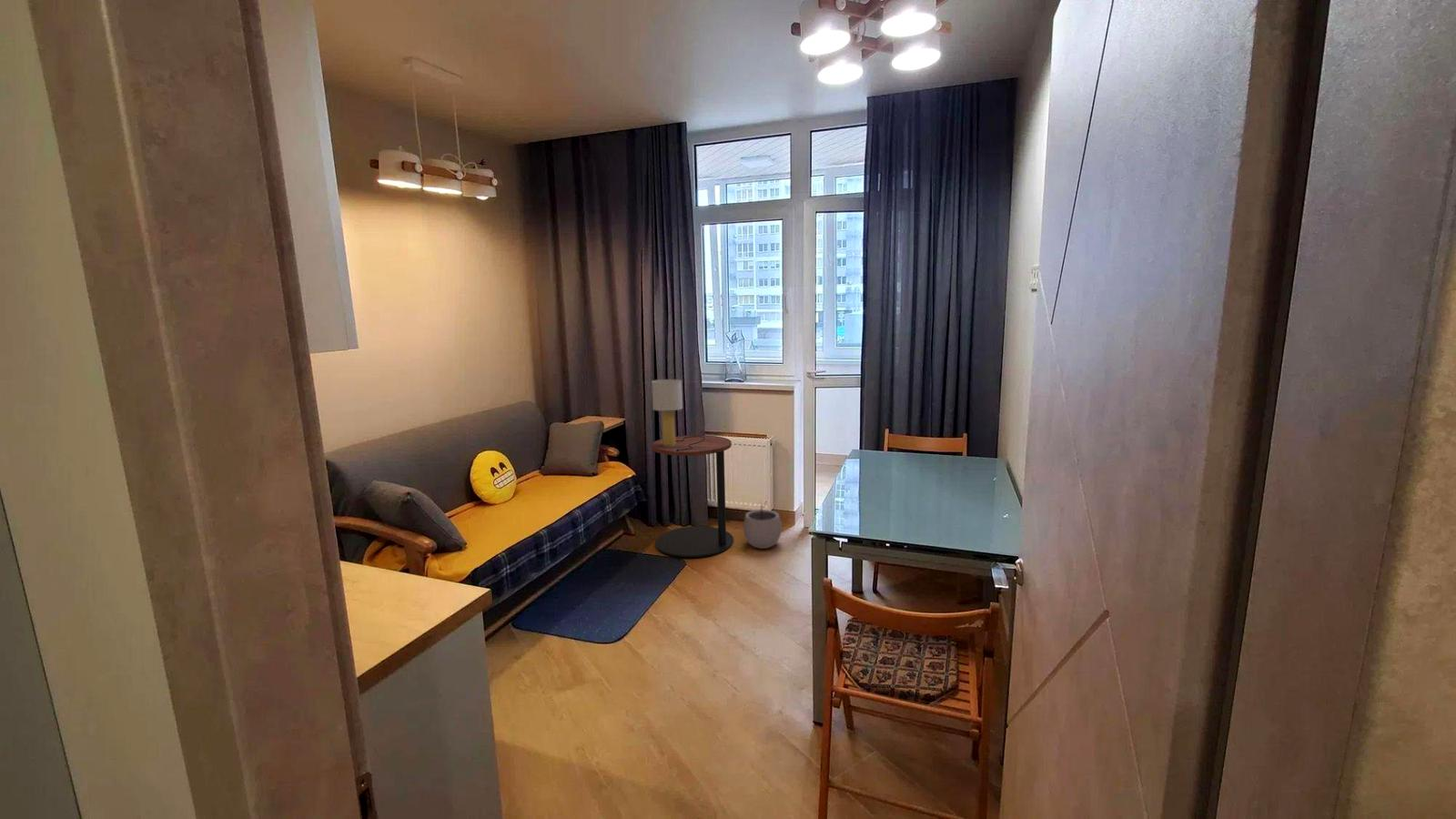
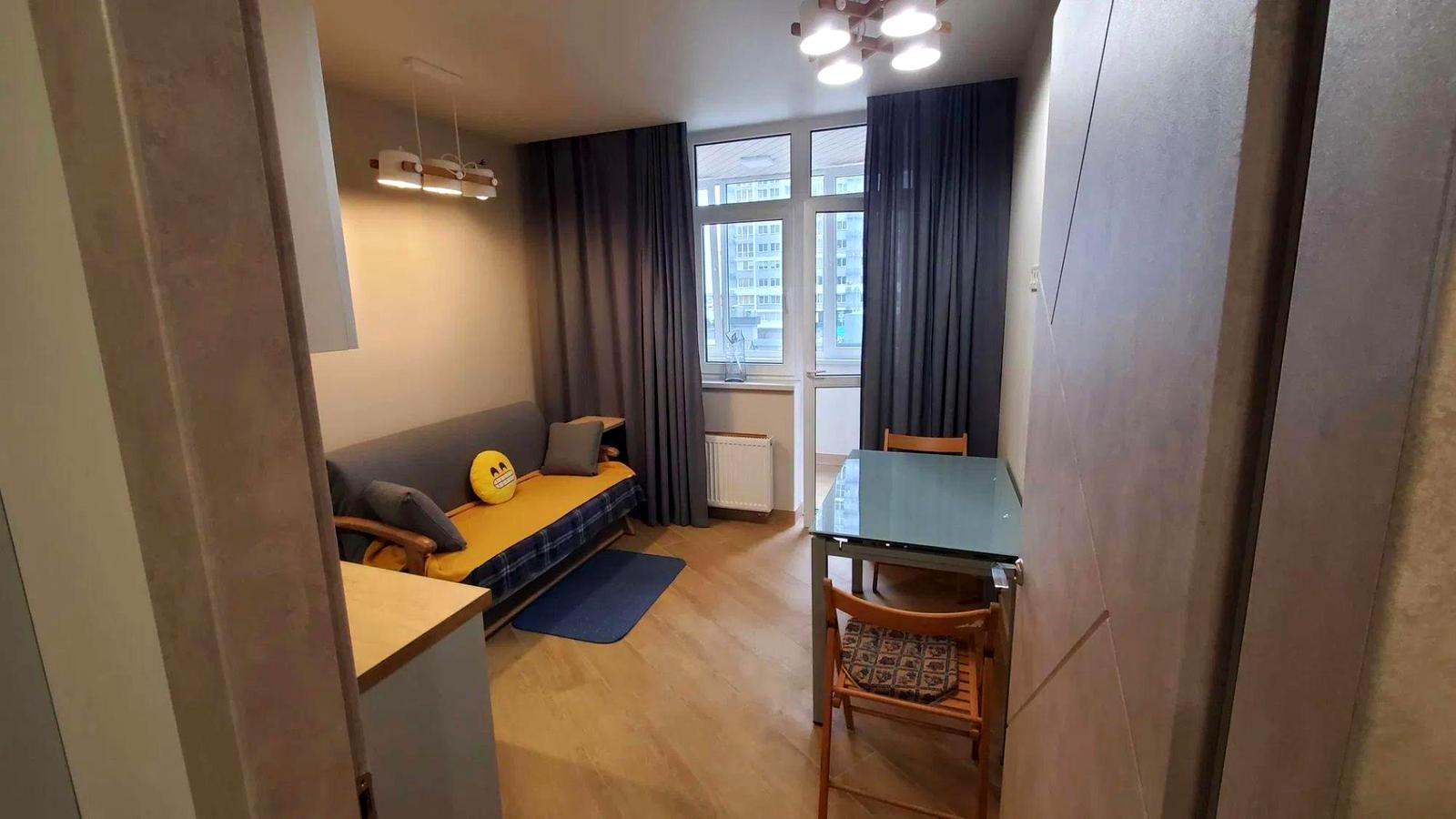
- plant pot [743,501,783,550]
- table lamp [651,379,704,451]
- side table [651,434,734,558]
